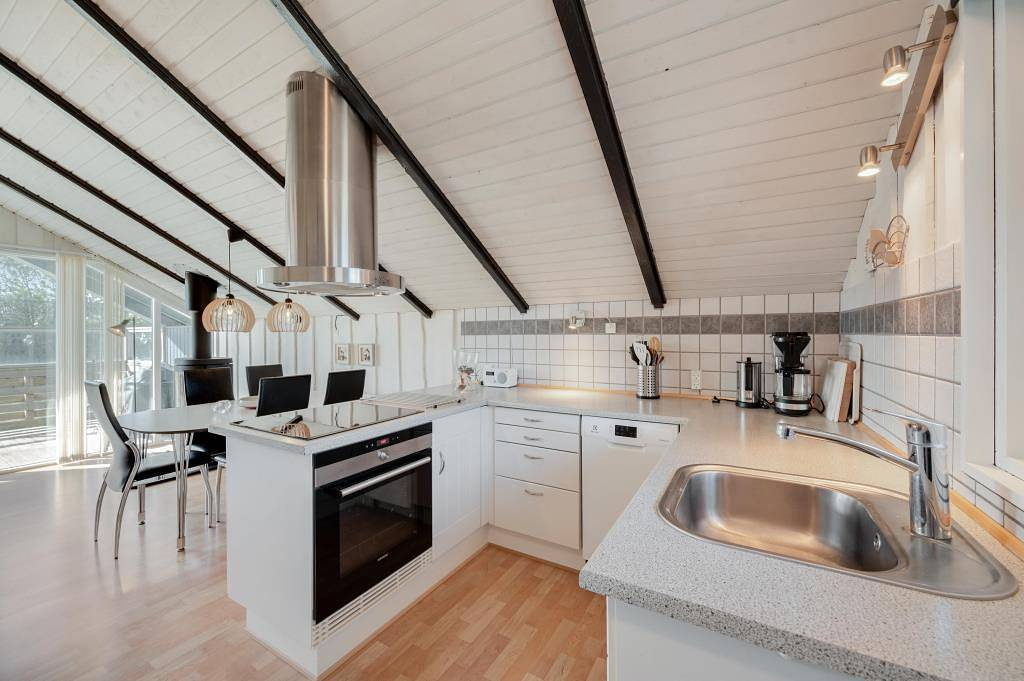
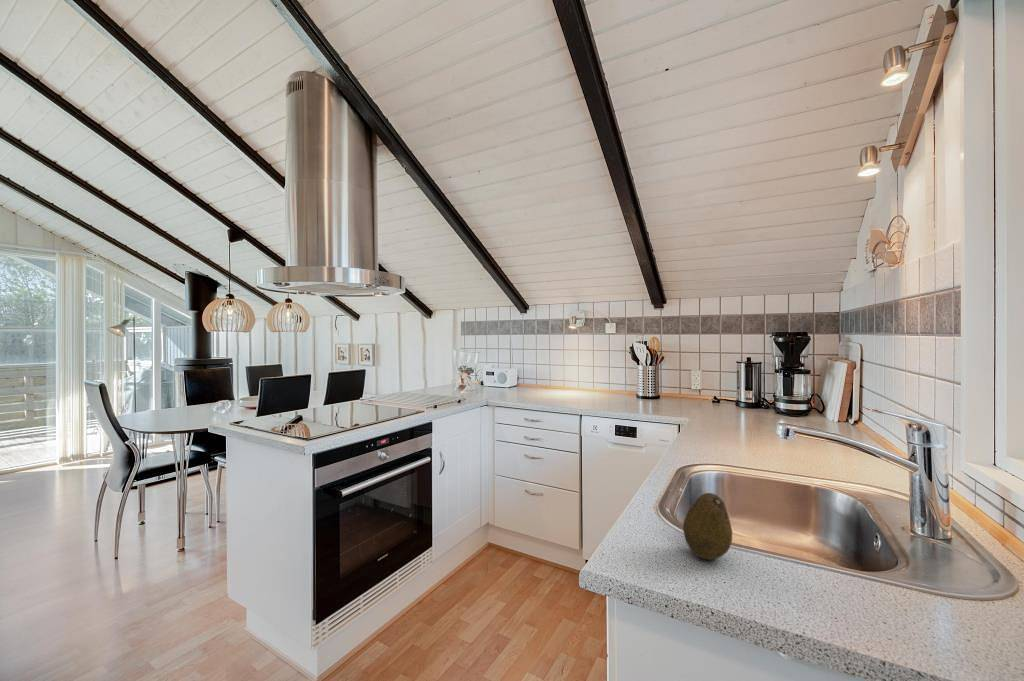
+ fruit [682,492,733,561]
